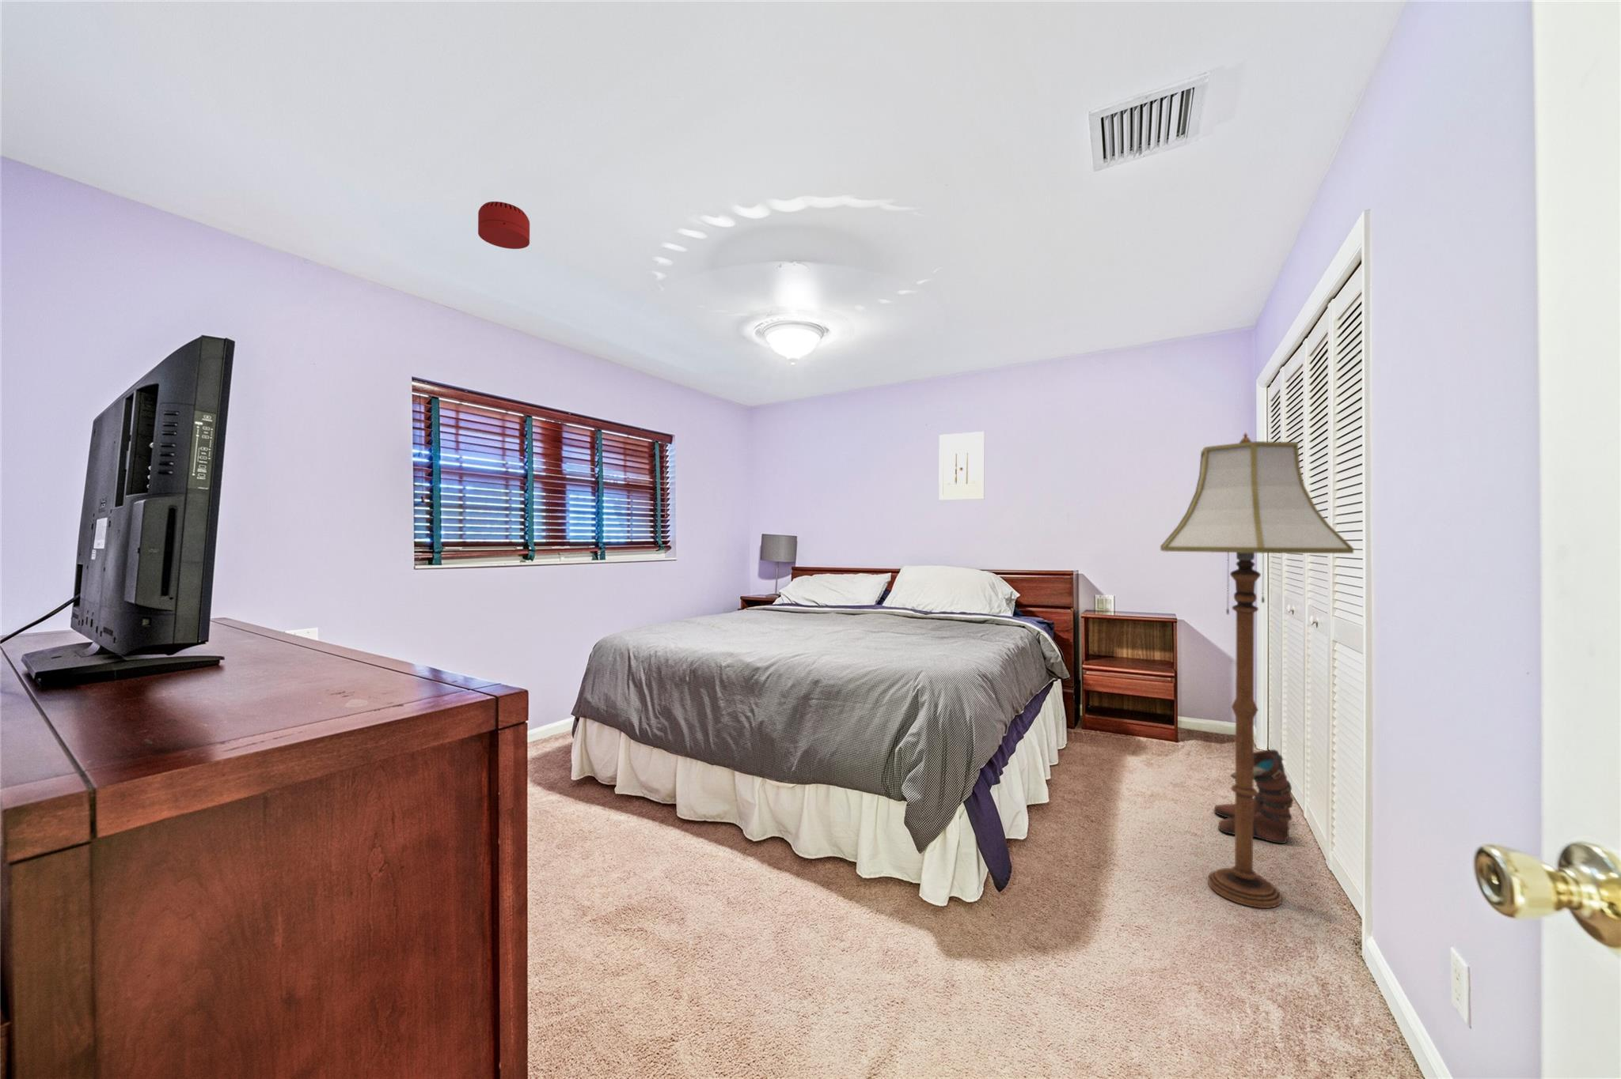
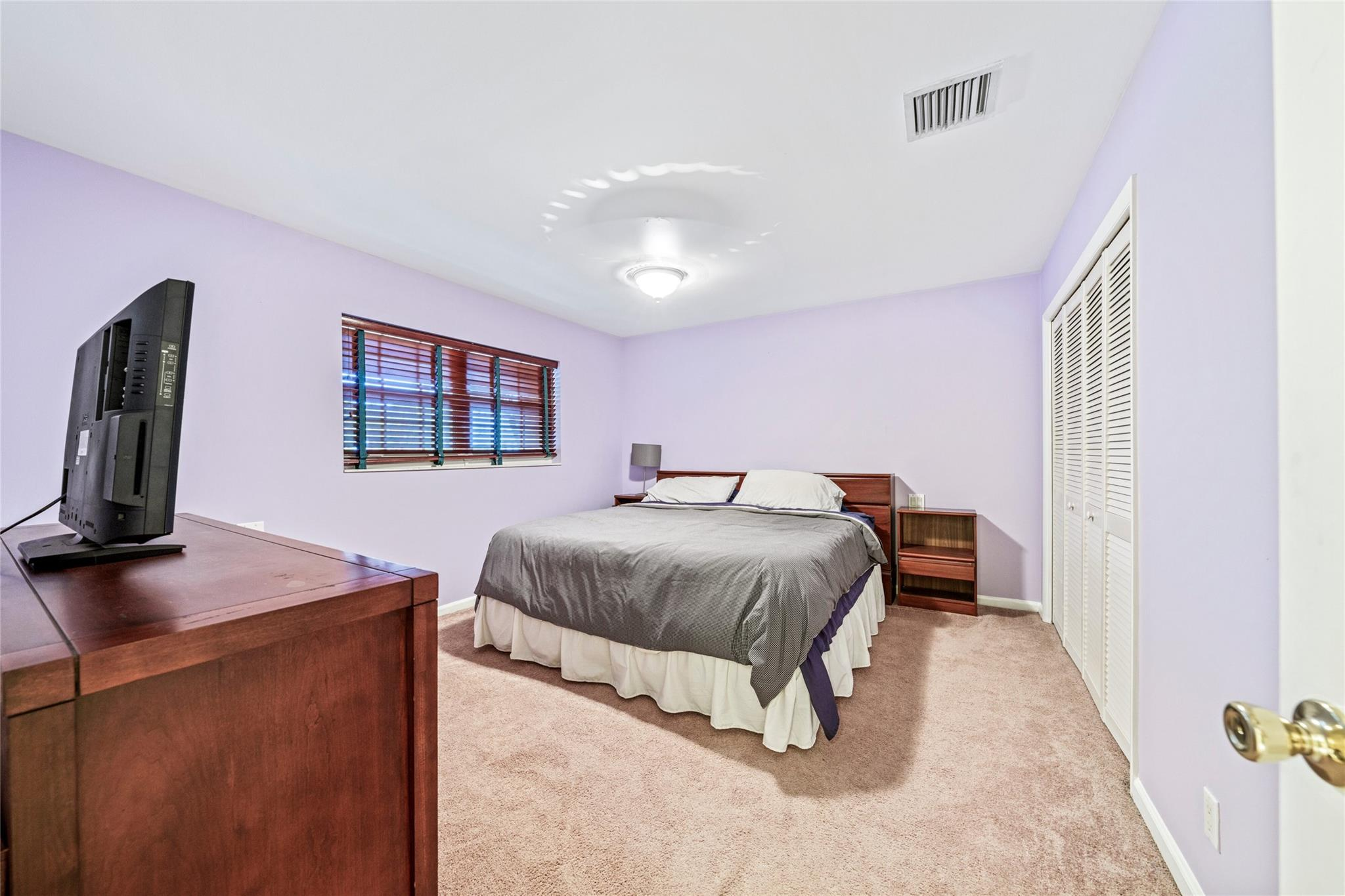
- smoke detector [477,201,530,249]
- wall art [938,431,986,501]
- floor lamp [1159,431,1355,909]
- boots [1214,749,1294,844]
